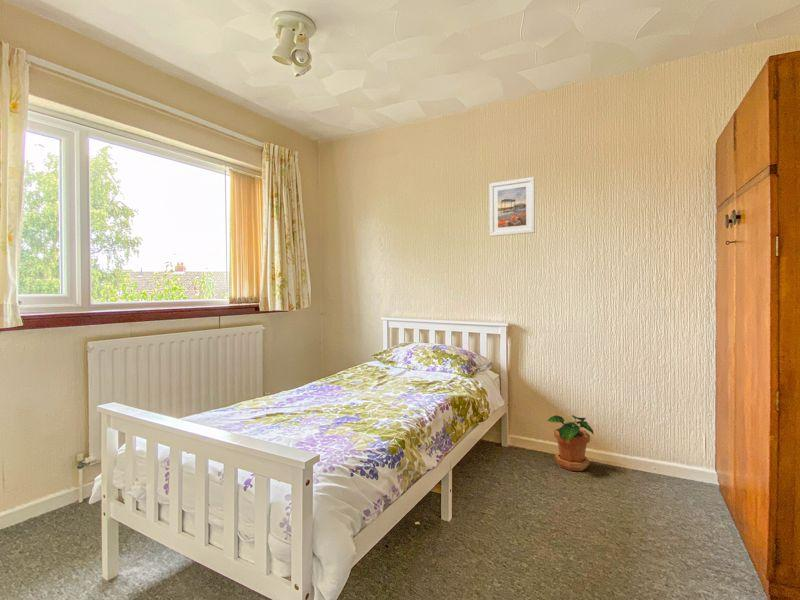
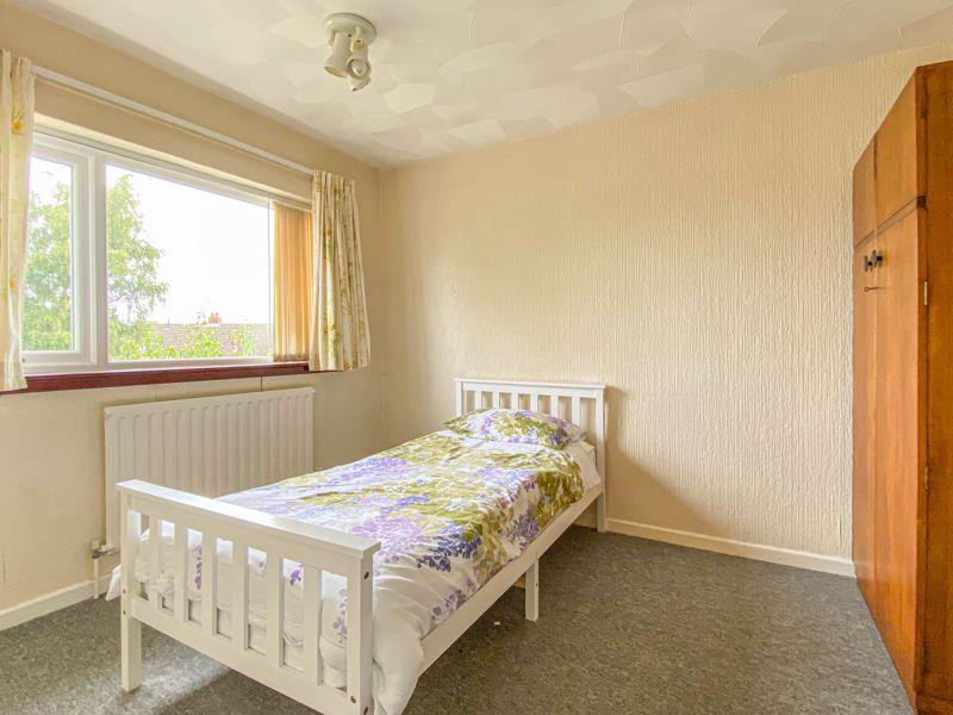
- potted plant [546,414,595,472]
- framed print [489,176,536,238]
